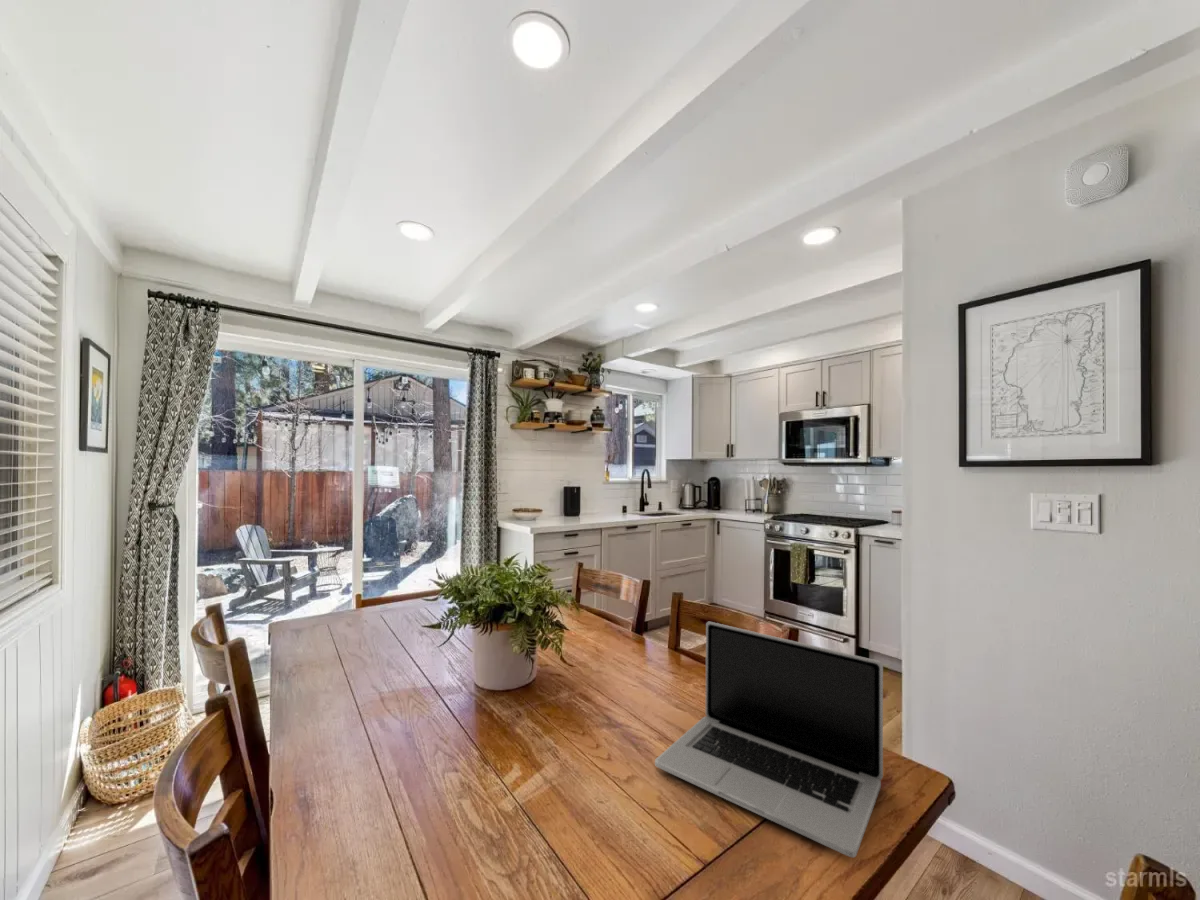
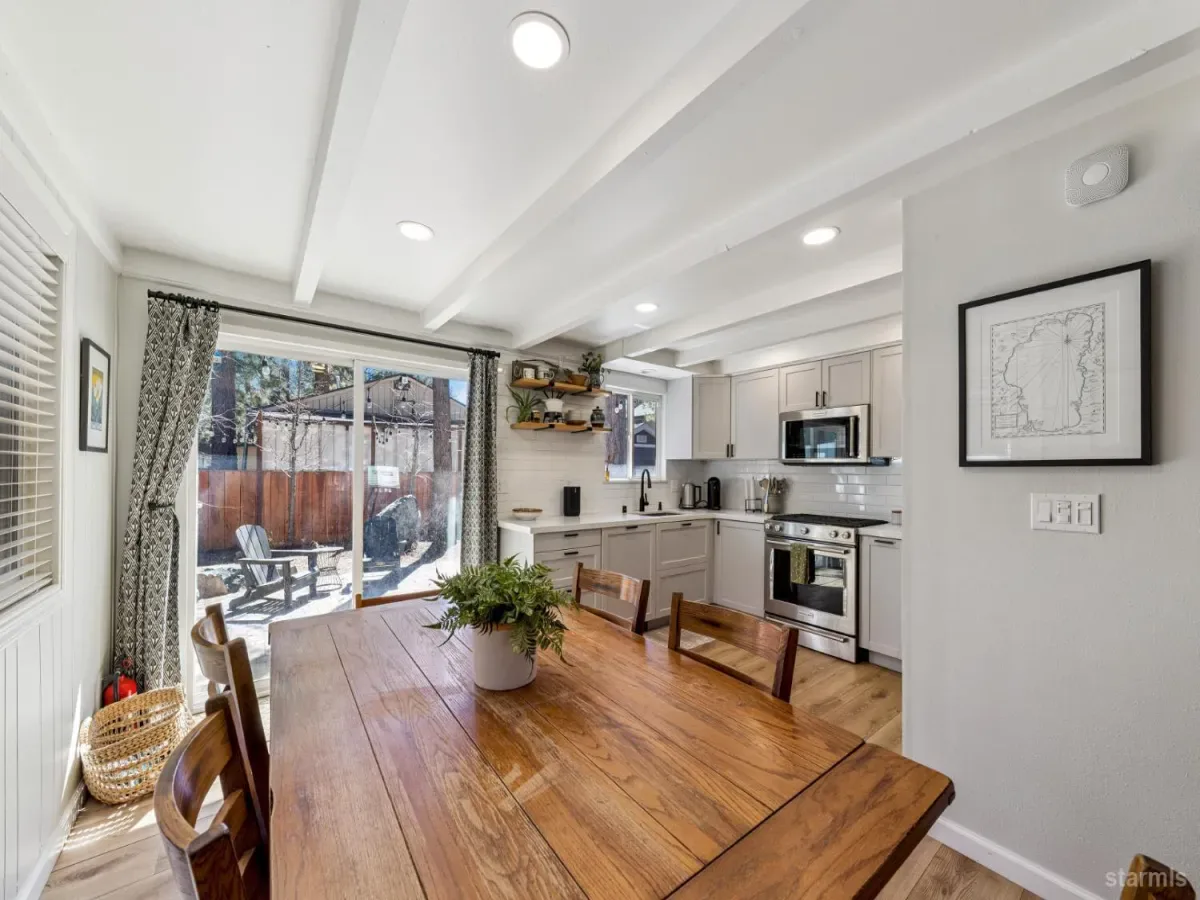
- laptop [654,621,884,858]
